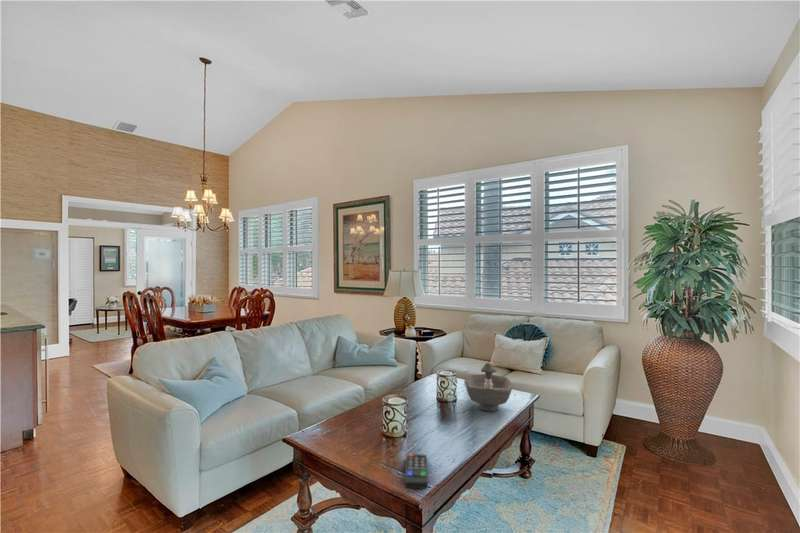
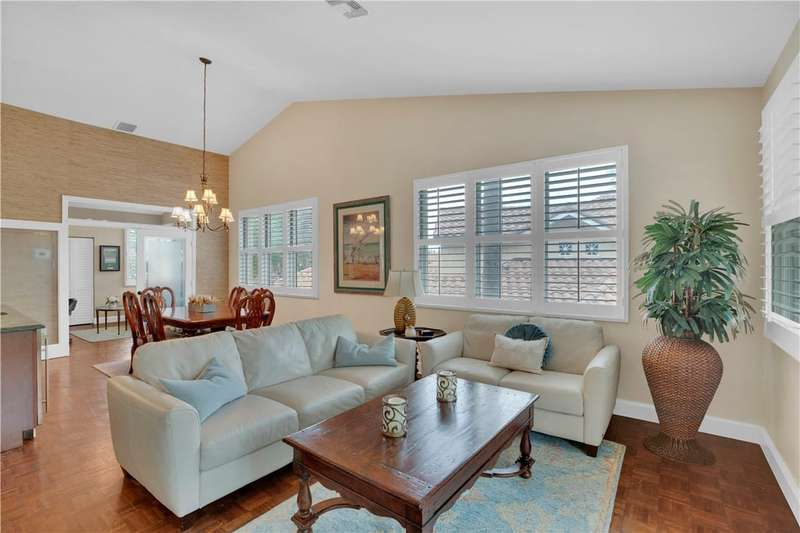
- remote control [404,453,429,490]
- decorative bowl [463,362,514,412]
